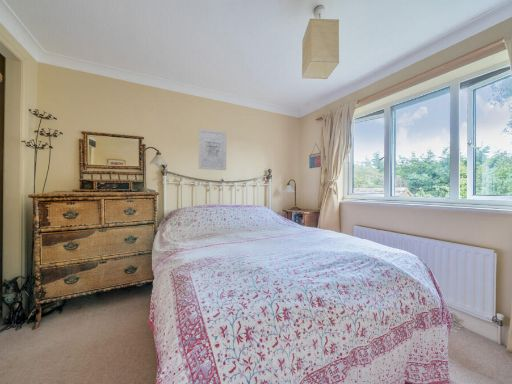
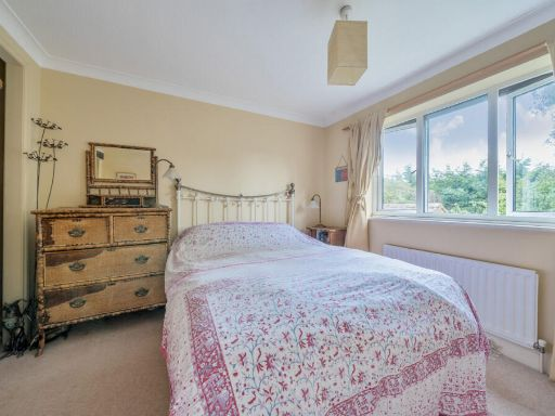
- wall art [198,128,227,171]
